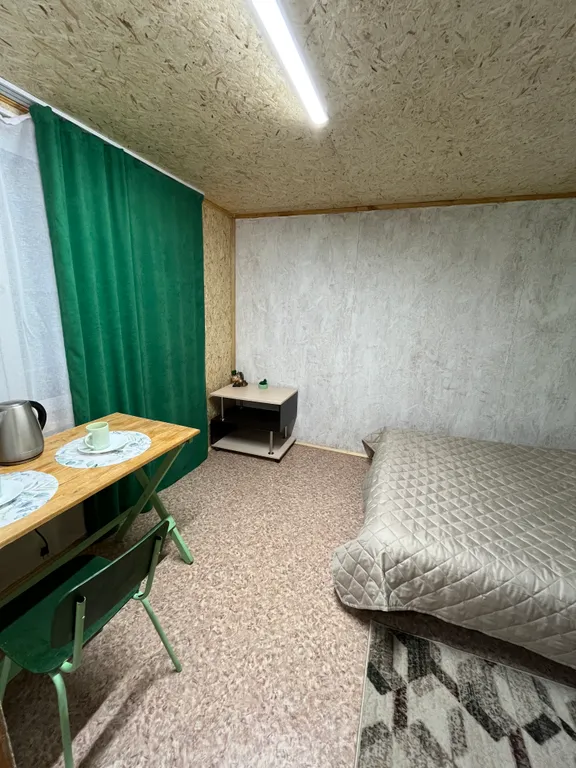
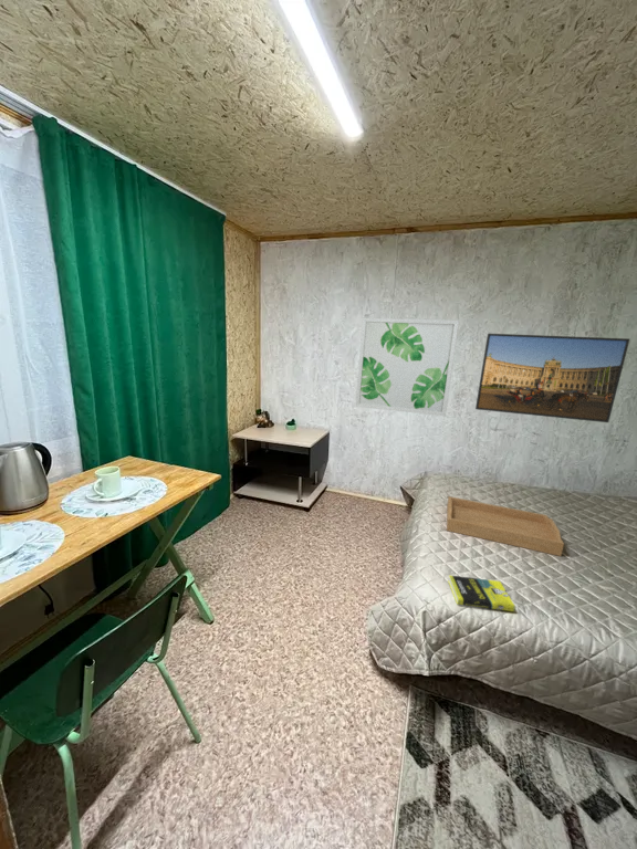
+ serving tray [446,495,565,557]
+ book [447,574,516,612]
+ wall art [355,317,460,417]
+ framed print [474,333,630,423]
